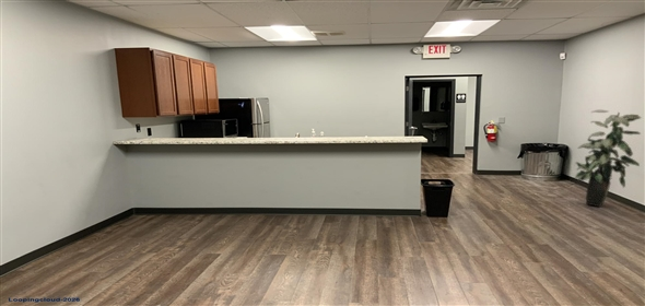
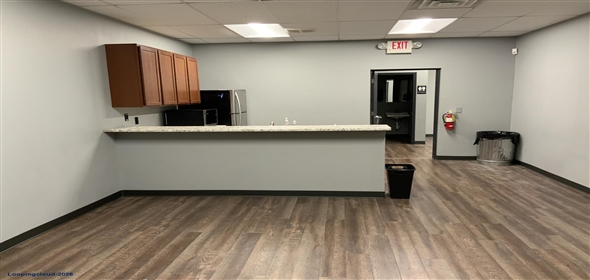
- indoor plant [574,108,643,208]
